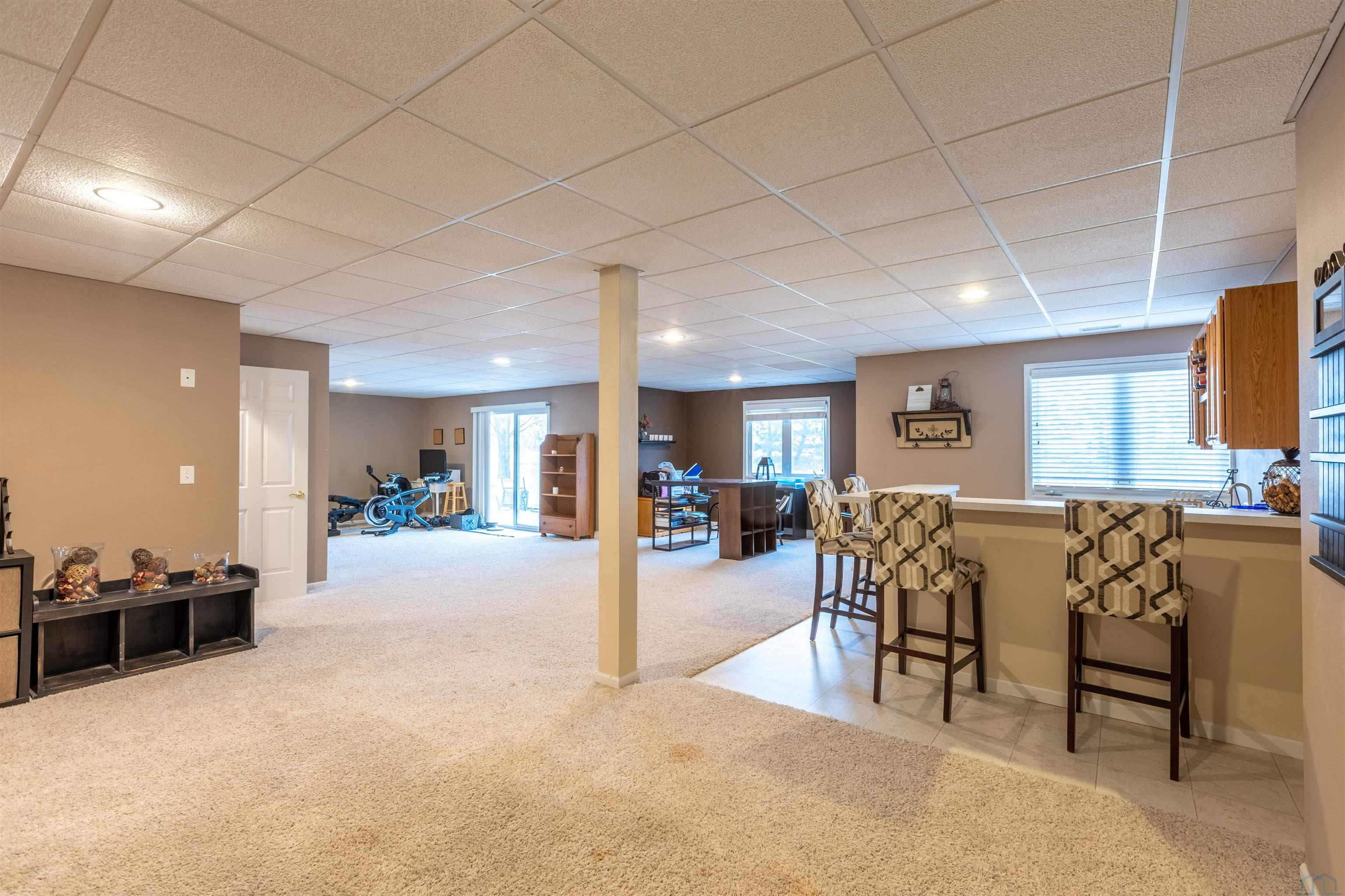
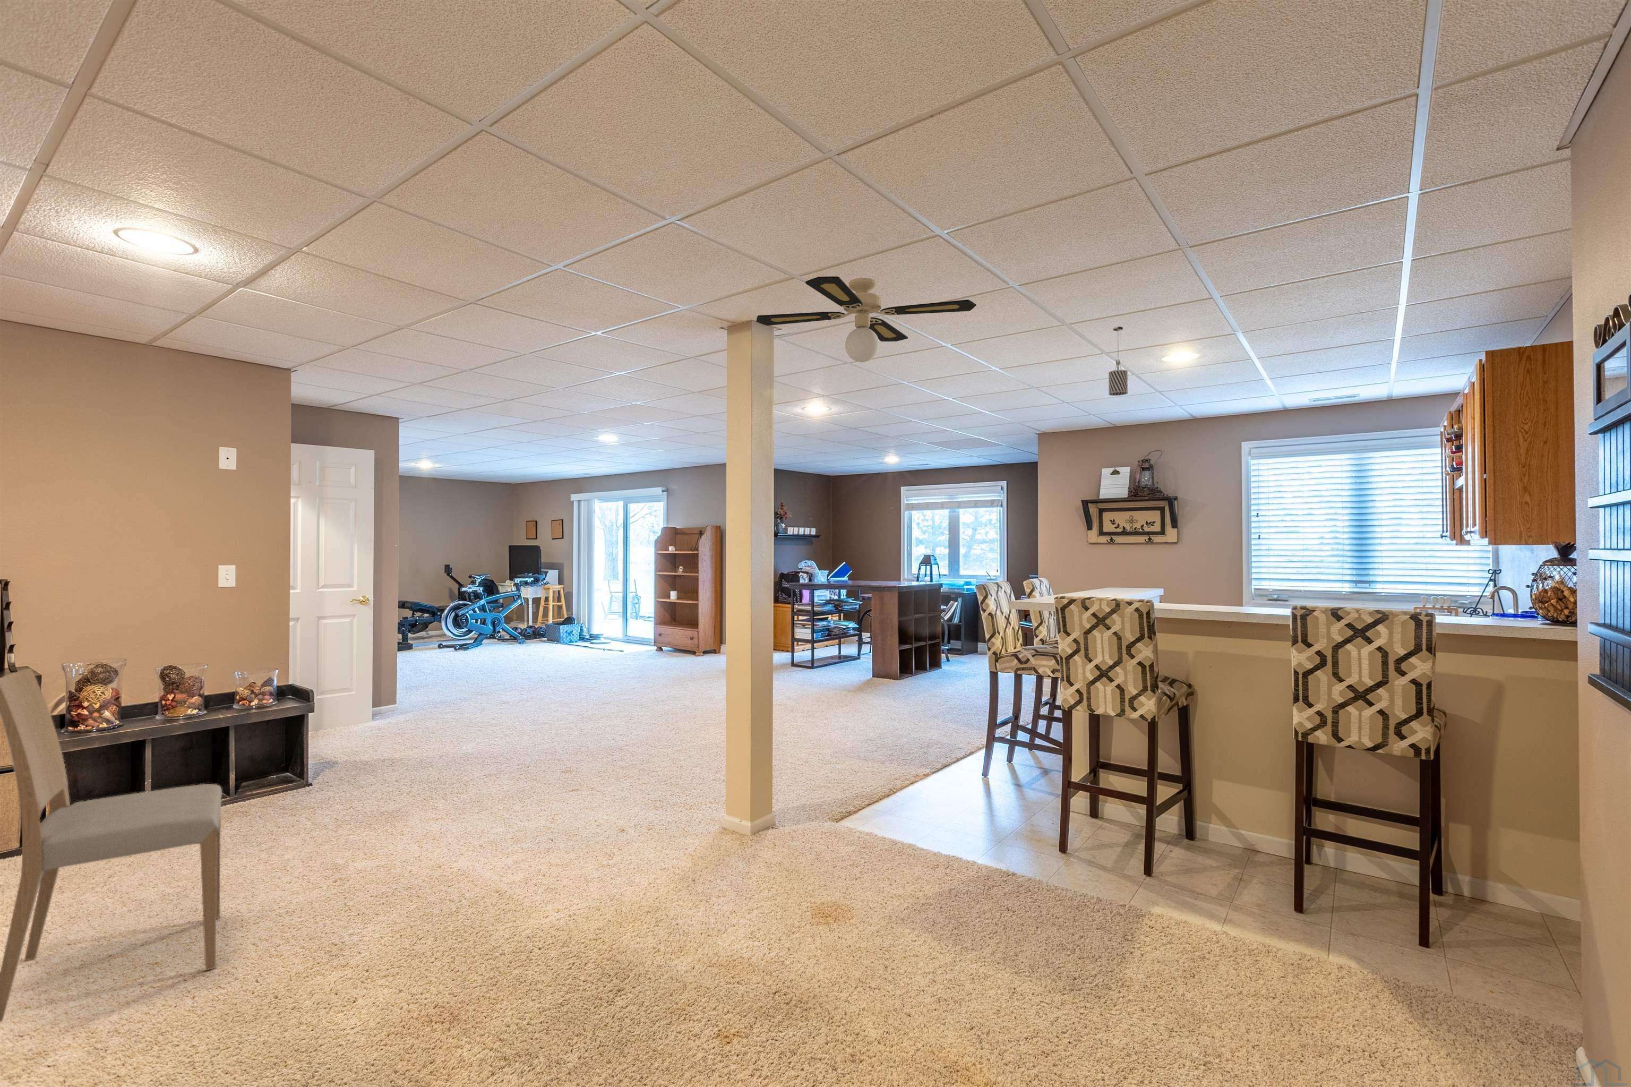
+ ceiling fan [755,277,977,363]
+ pendant light [1108,326,1129,397]
+ dining chair [0,668,222,1023]
